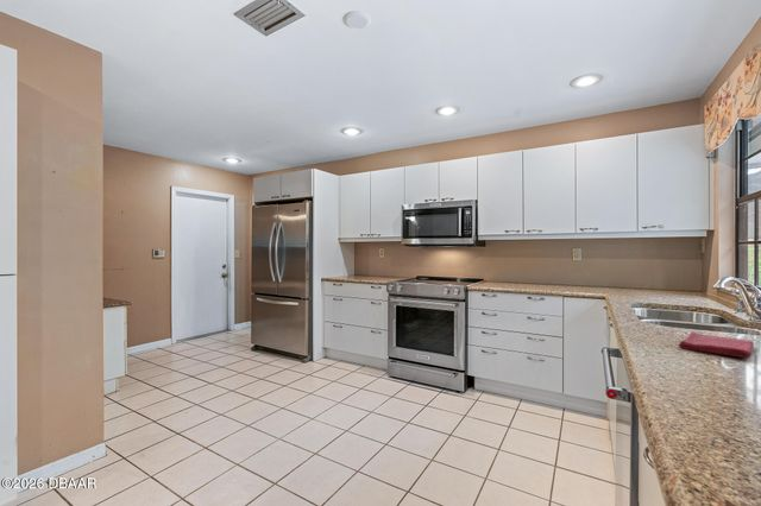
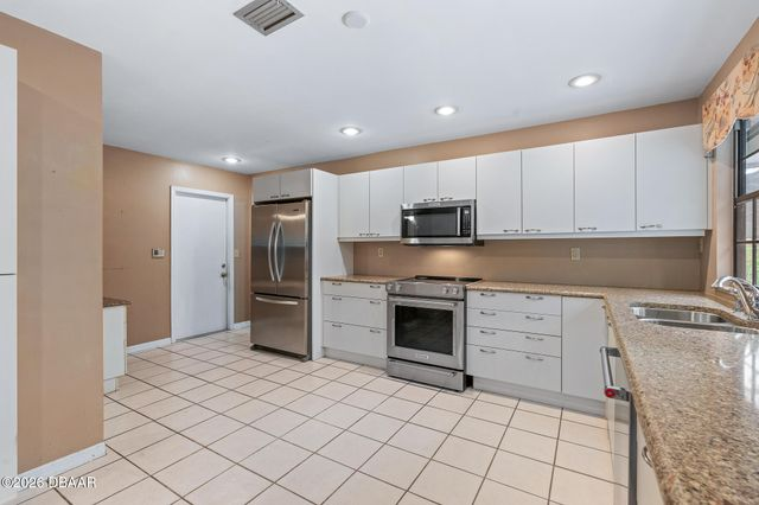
- dish towel [678,330,755,359]
